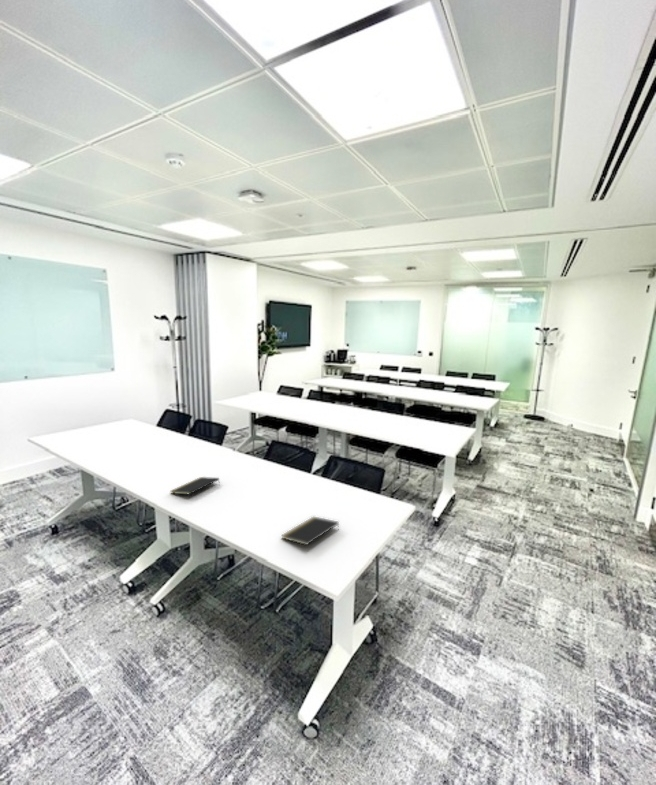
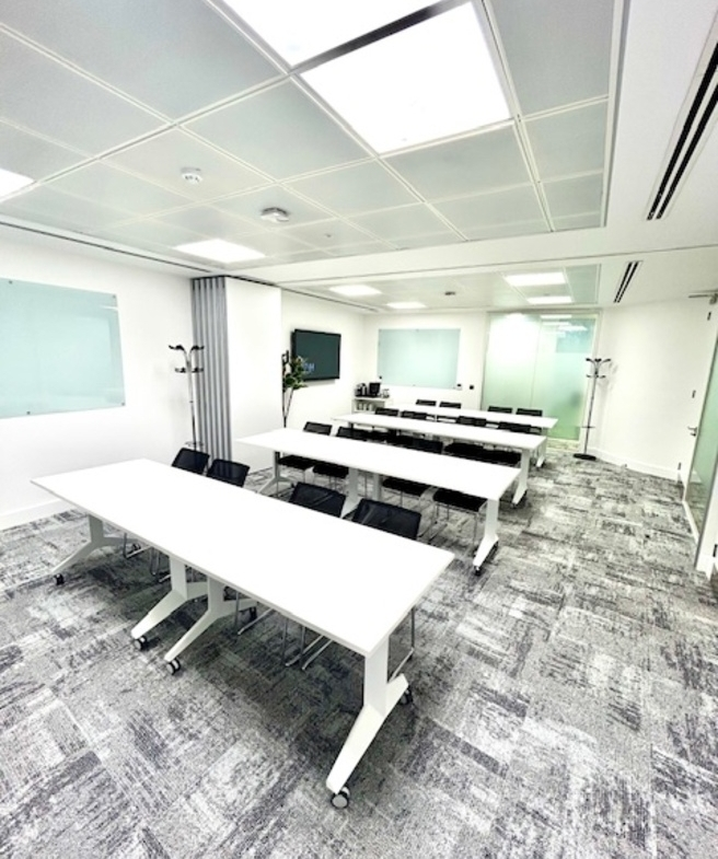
- notepad [170,476,221,495]
- notepad [280,515,340,546]
